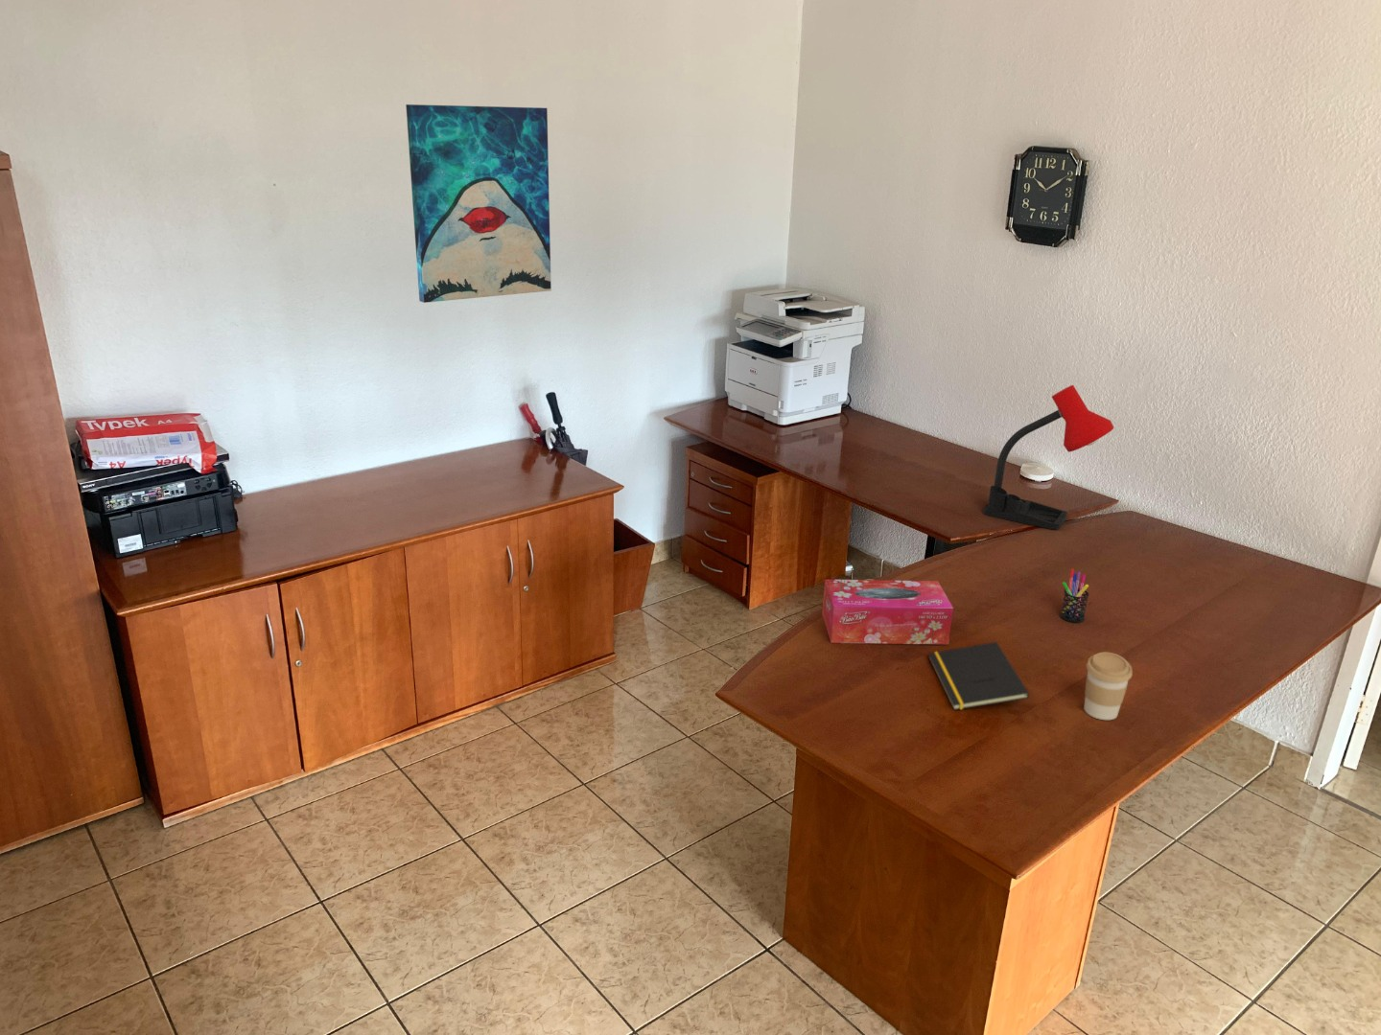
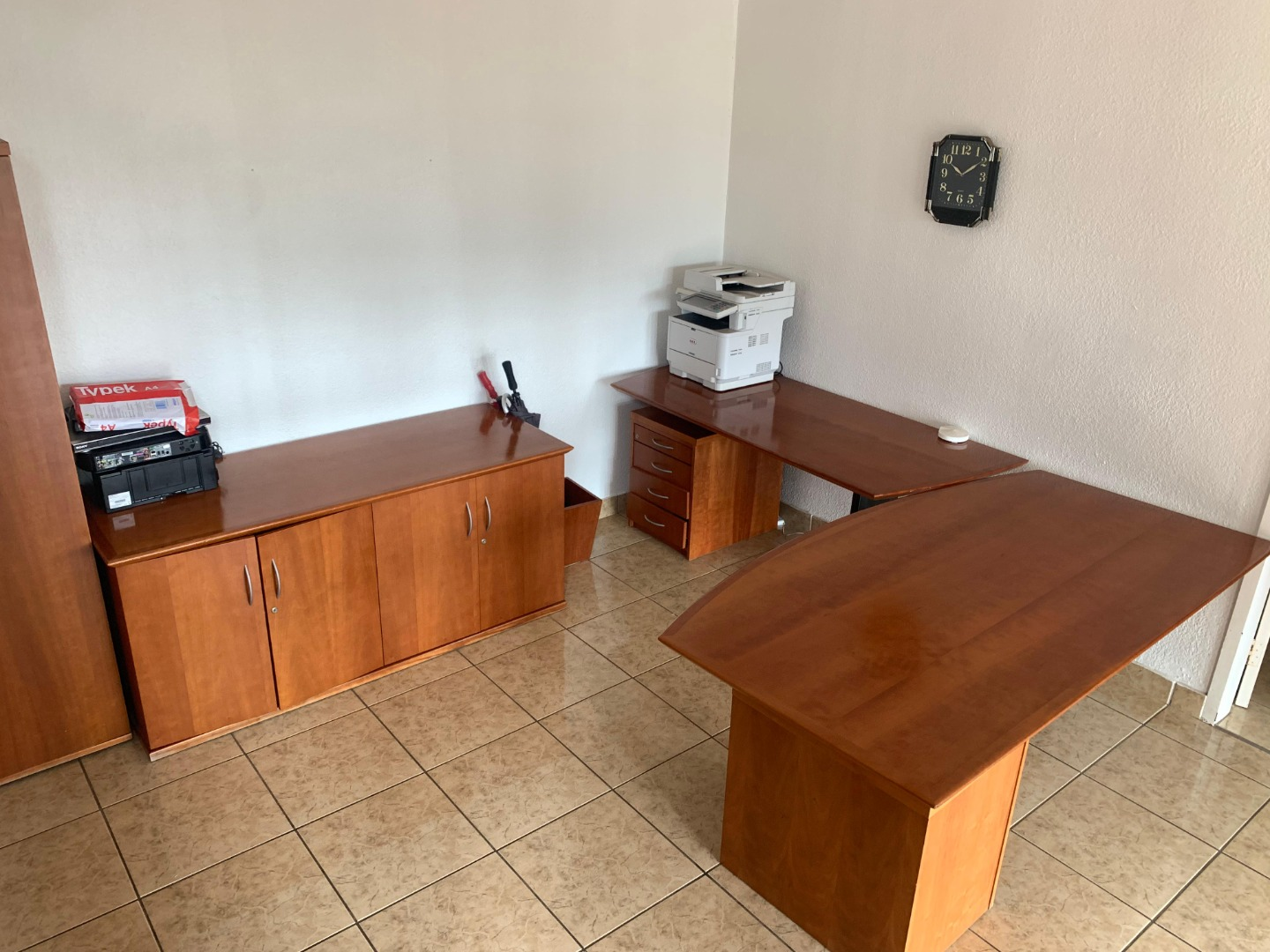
- coffee cup [1083,651,1133,721]
- wall art [405,103,552,303]
- tissue box [821,578,955,645]
- desk lamp [983,384,1115,531]
- notepad [928,641,1030,711]
- pen holder [1060,569,1090,623]
